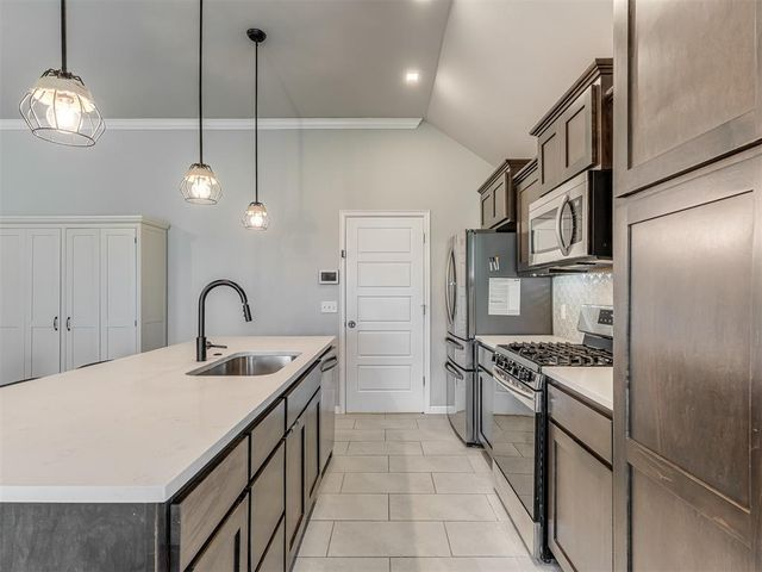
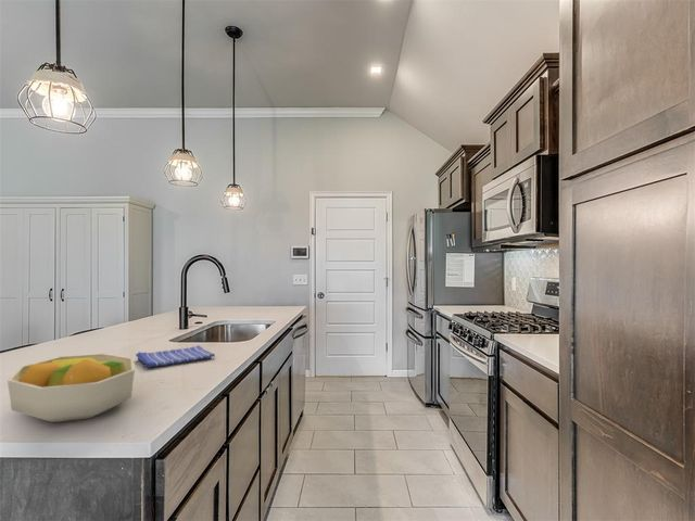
+ dish towel [135,344,216,369]
+ fruit bowl [7,353,136,423]
